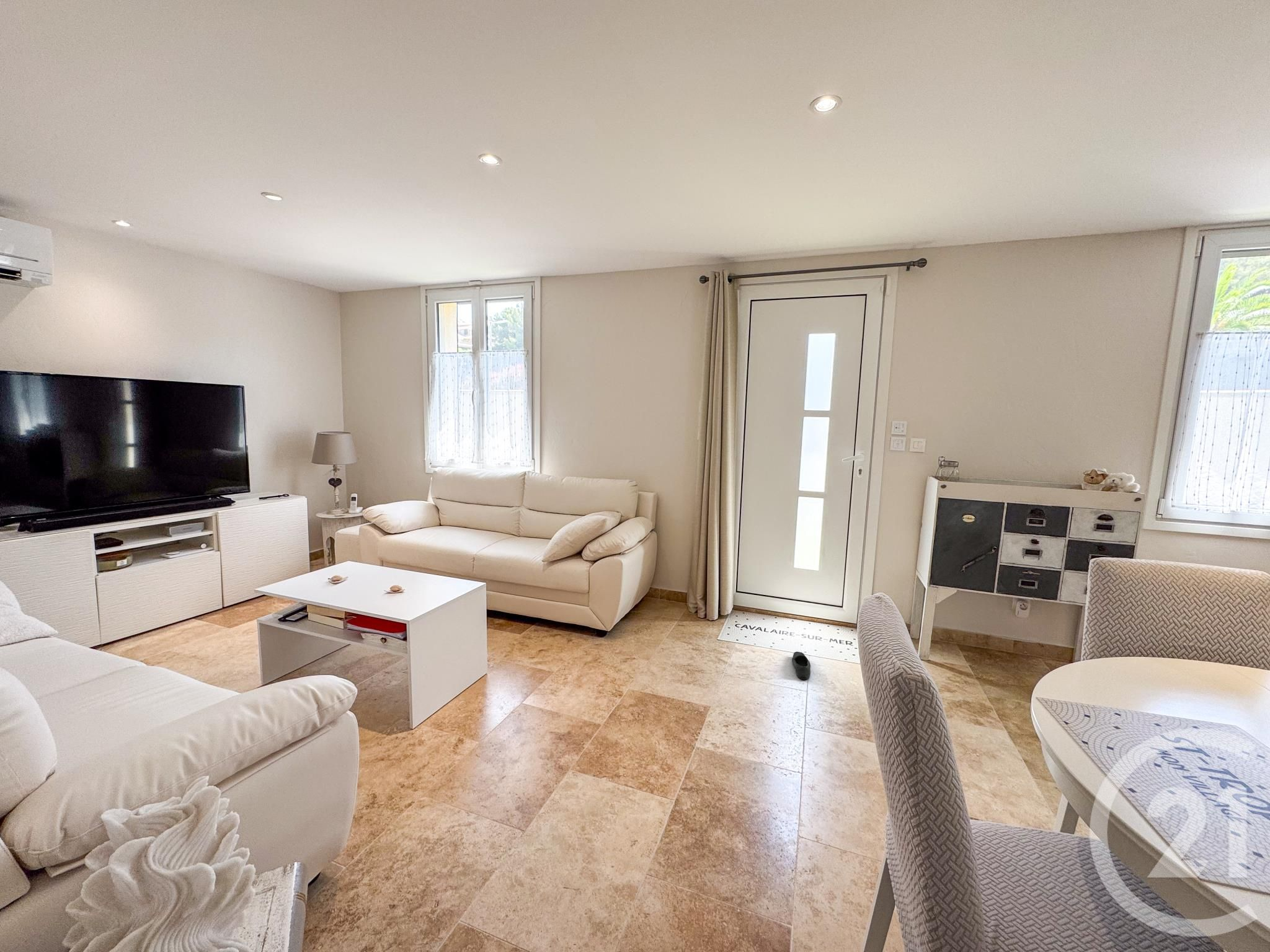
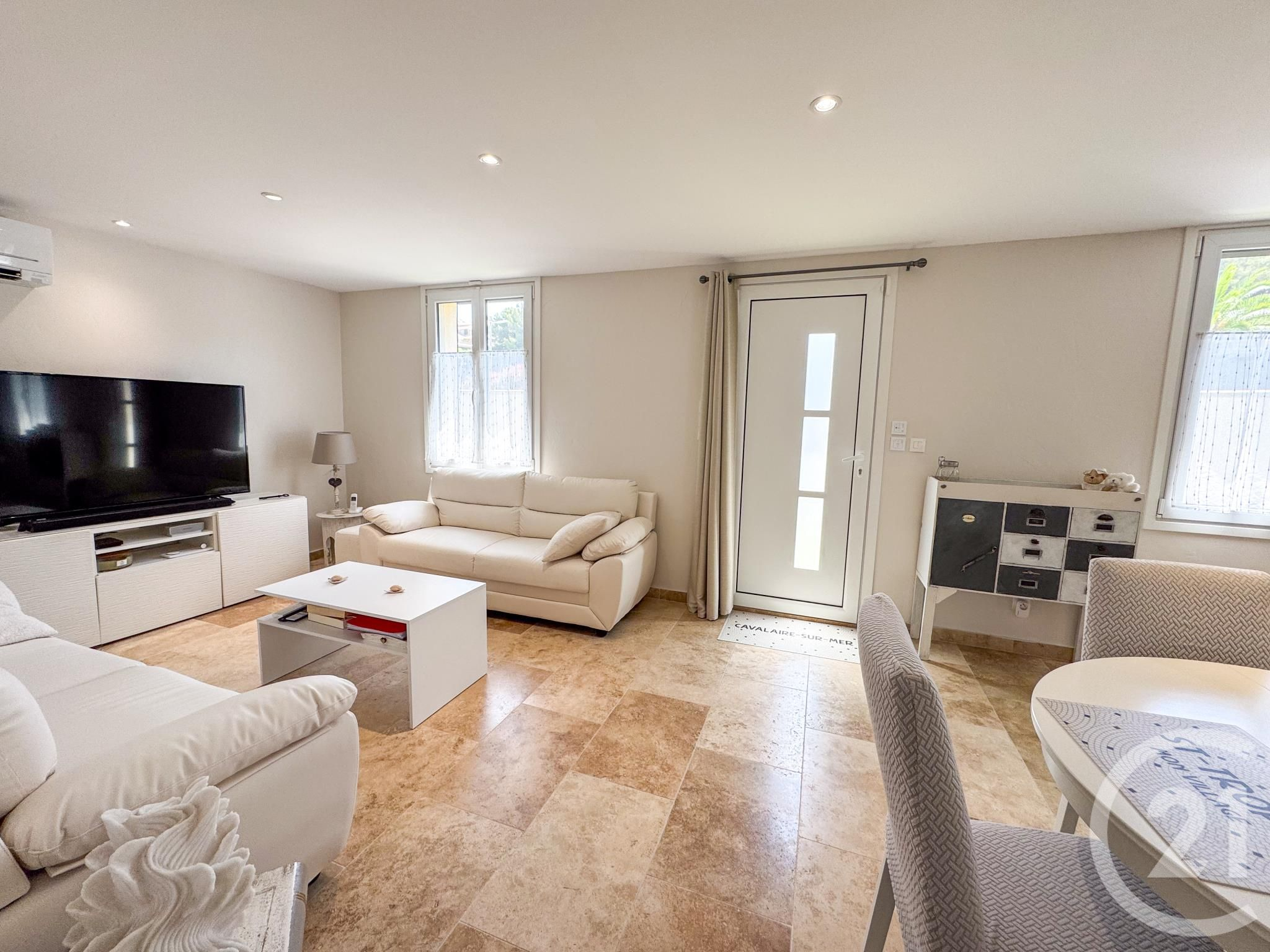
- shoe [791,651,811,680]
